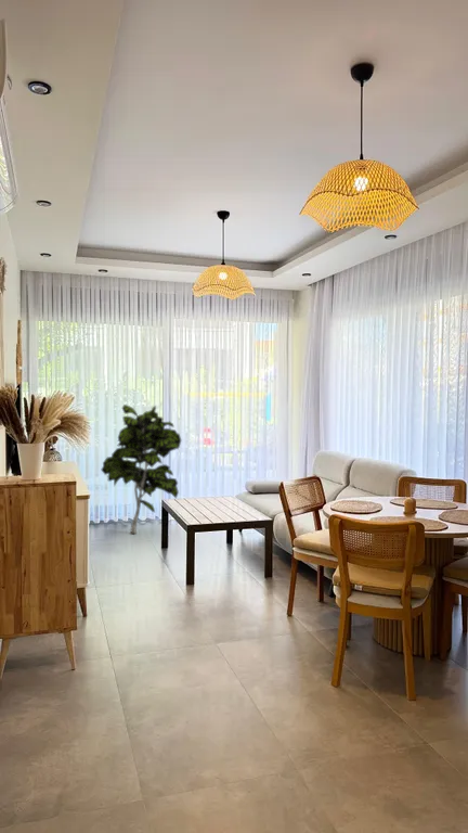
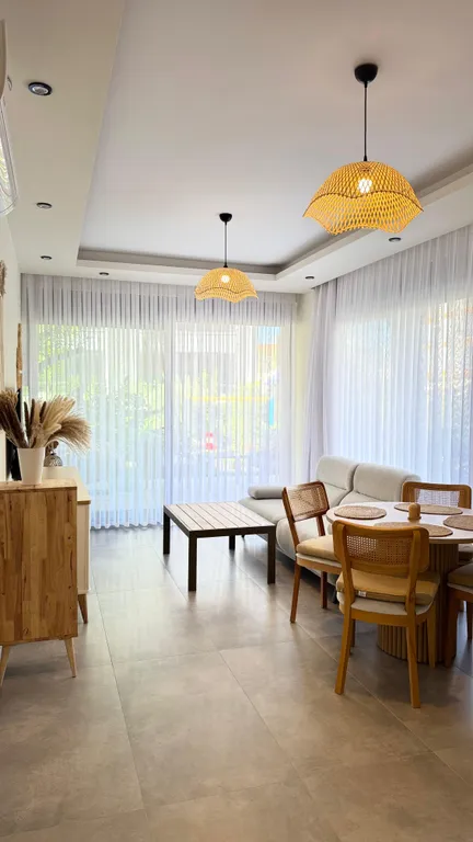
- indoor plant [100,403,182,535]
